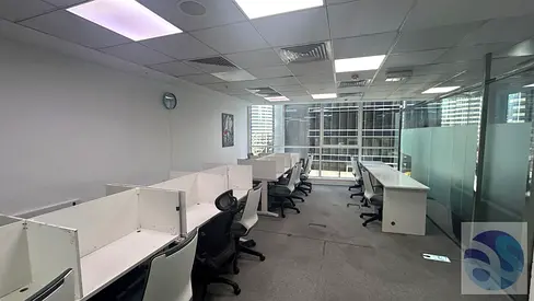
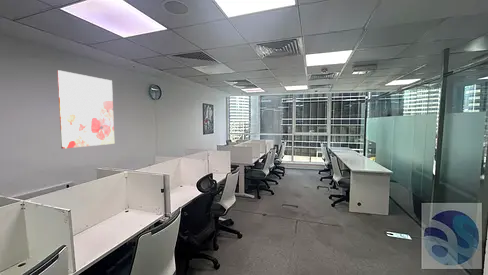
+ wall art [56,69,115,150]
